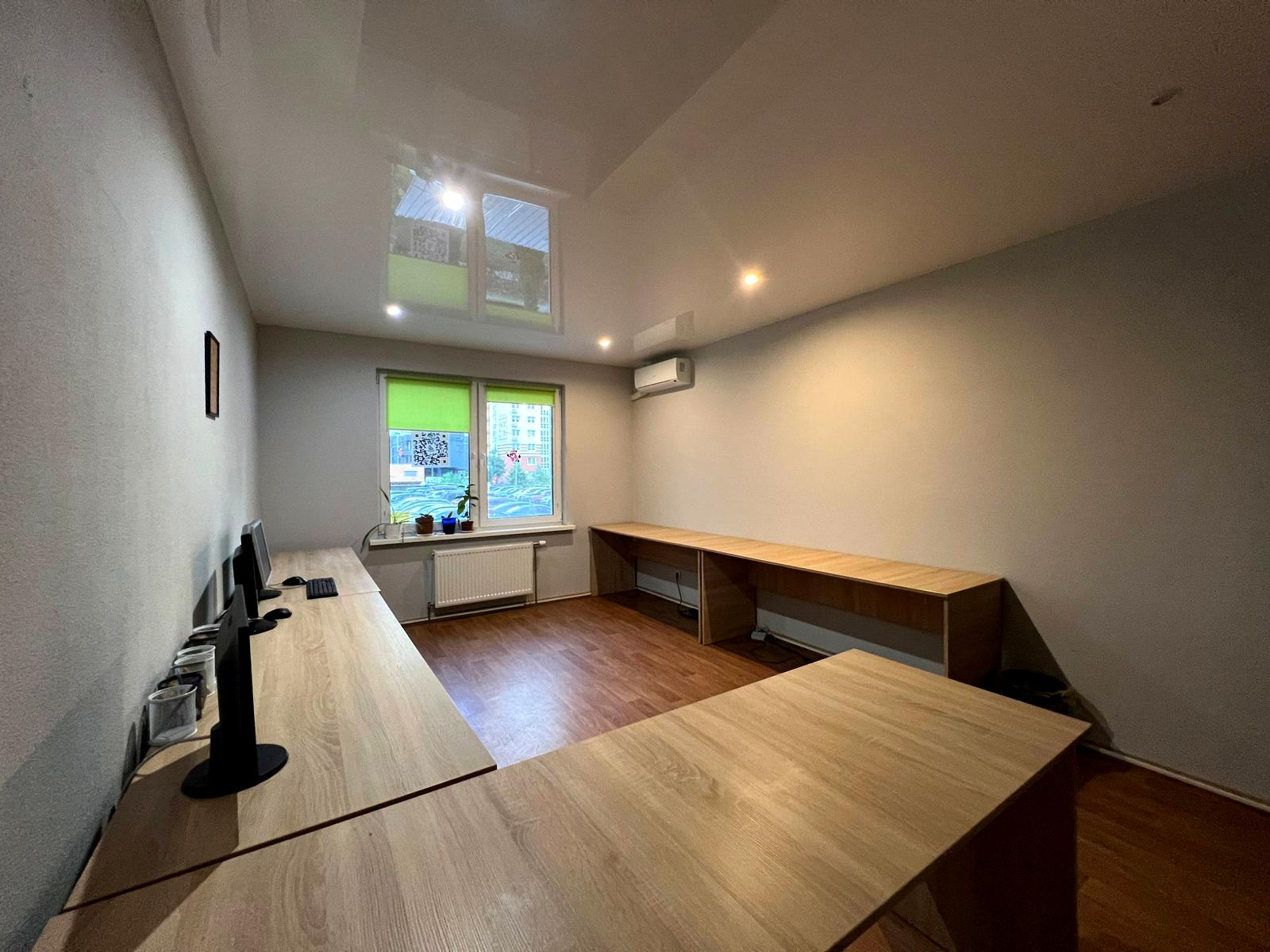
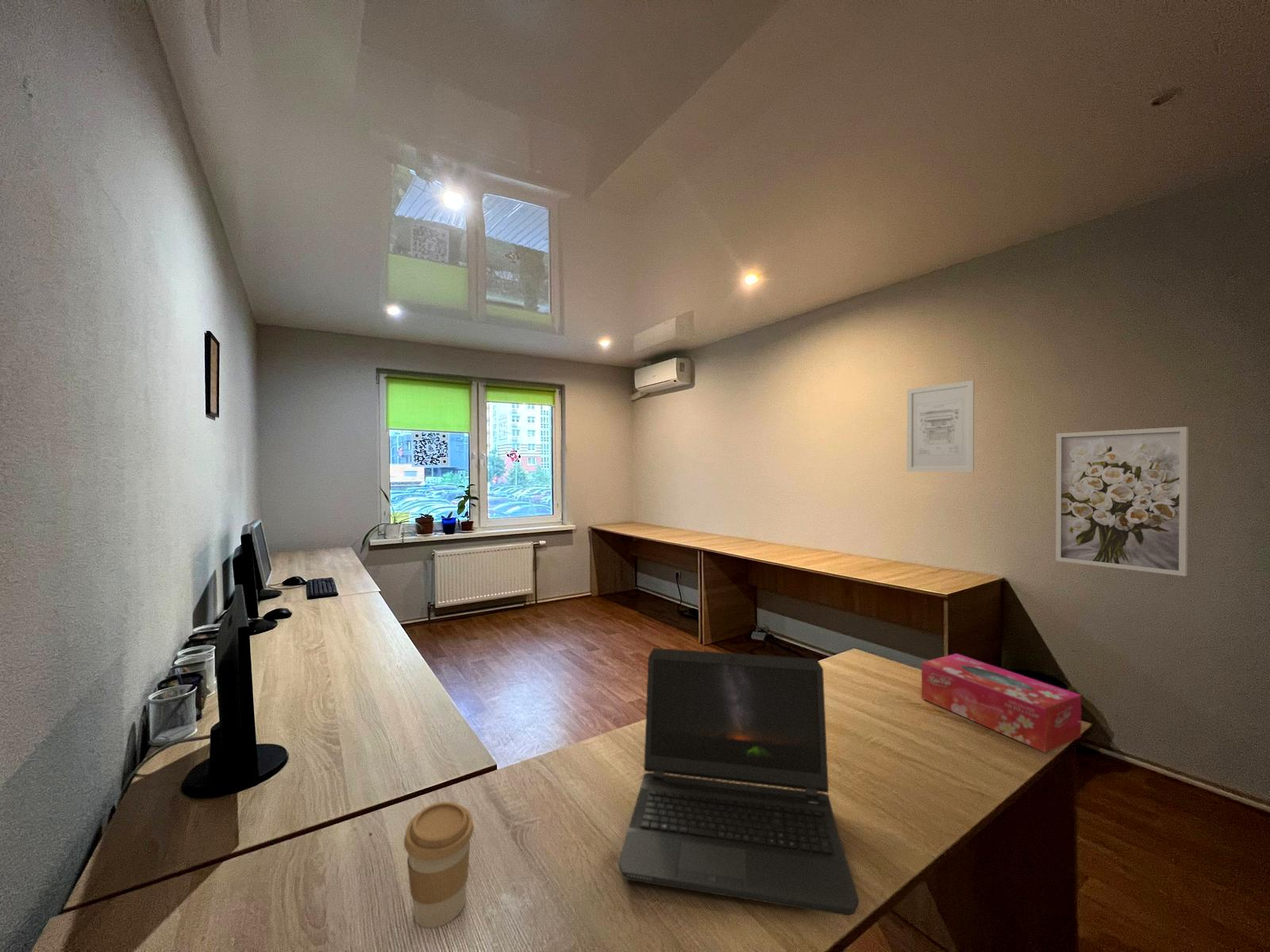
+ coffee cup [403,801,475,928]
+ laptop computer [618,647,860,916]
+ tissue box [921,653,1082,754]
+ wall art [1055,426,1189,577]
+ wall art [906,379,975,473]
